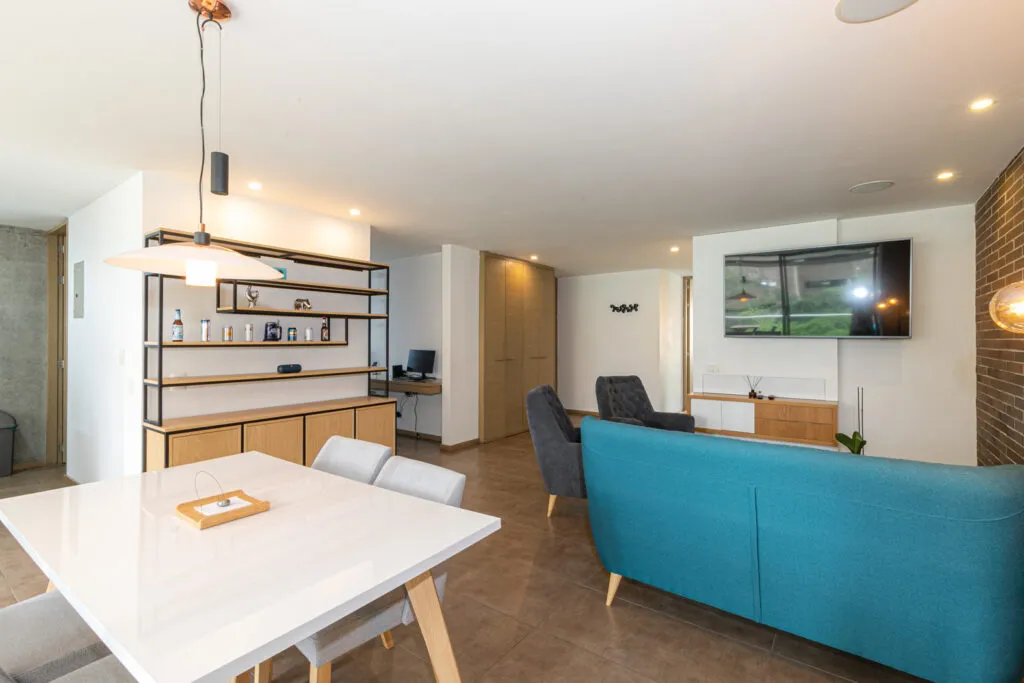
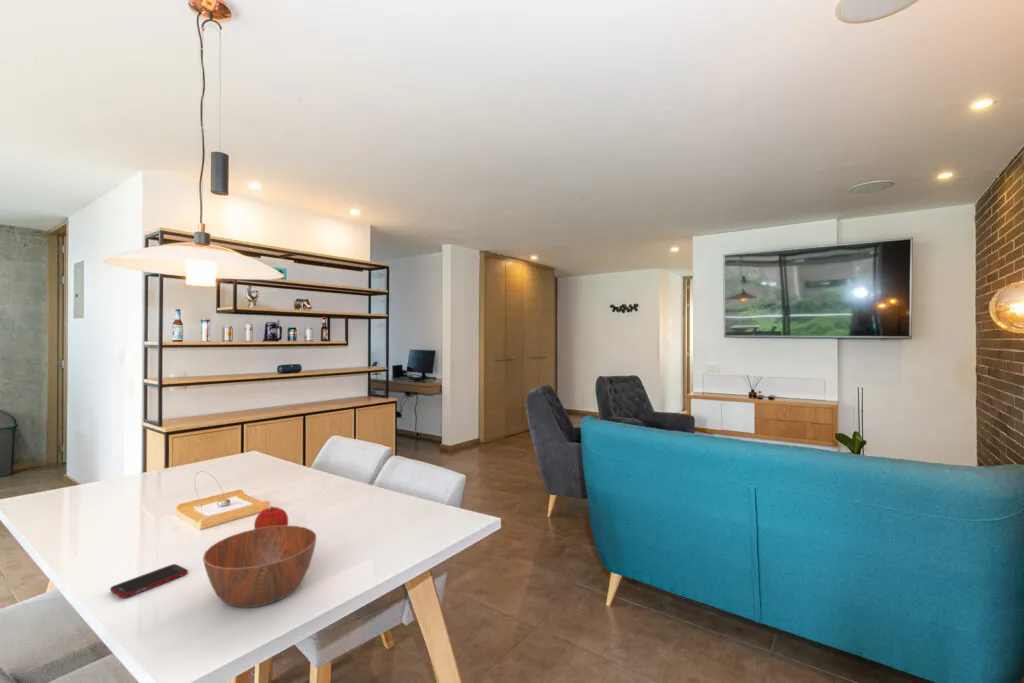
+ cell phone [109,563,189,599]
+ fruit [253,505,289,529]
+ bowl [202,525,317,608]
